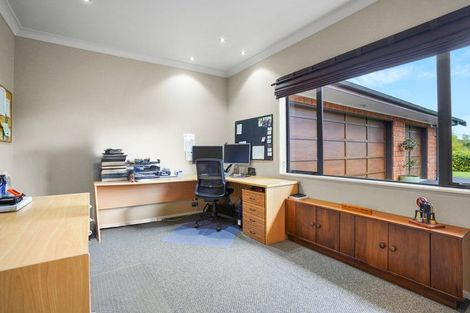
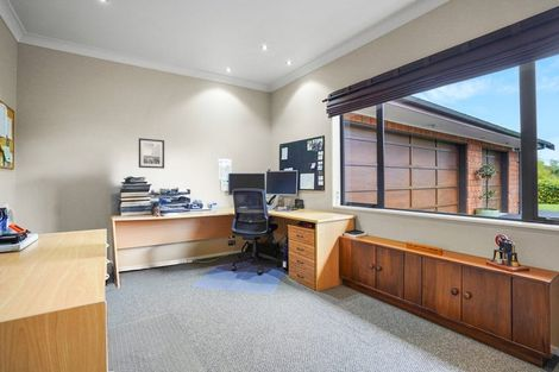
+ wall art [138,137,165,170]
